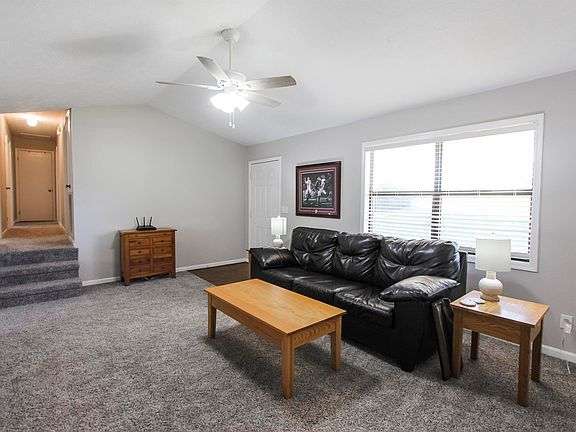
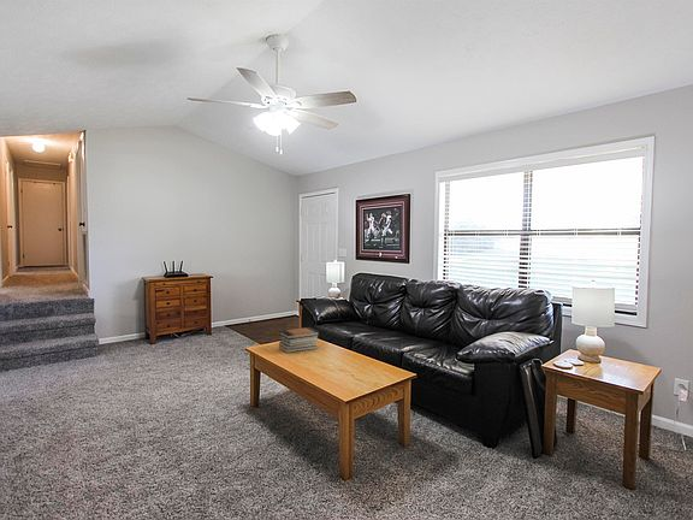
+ book stack [278,326,320,354]
